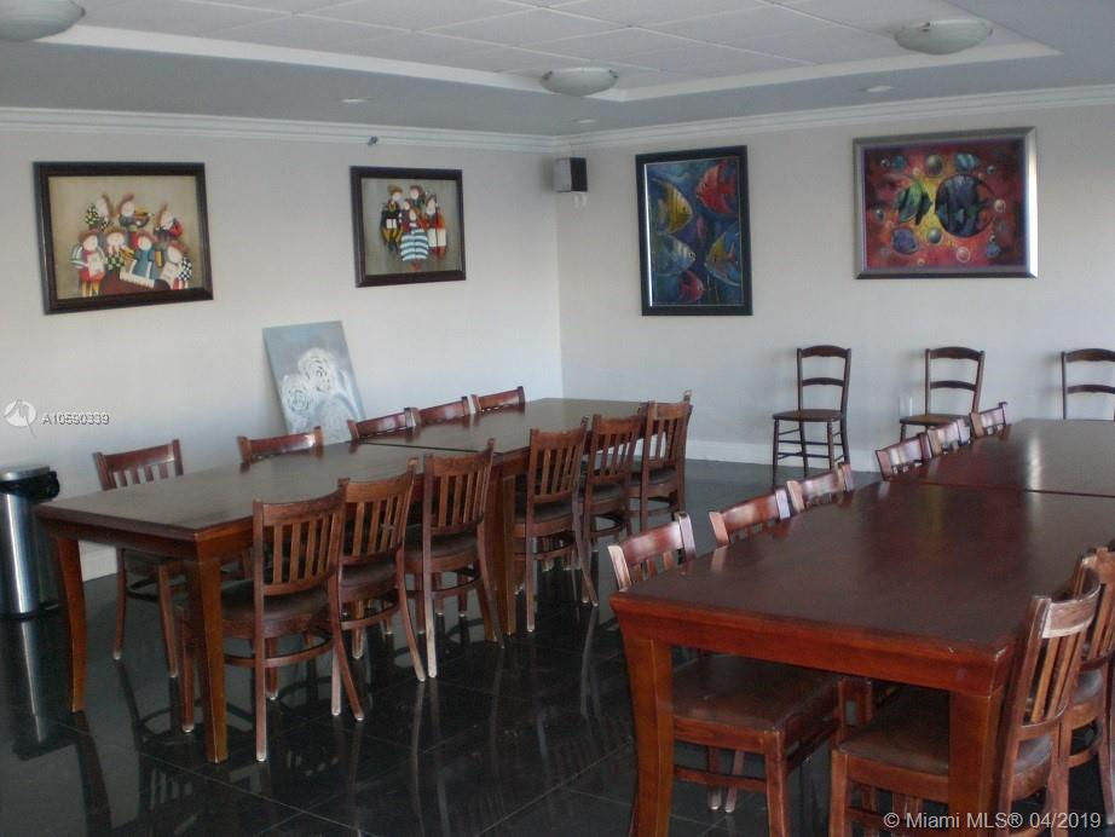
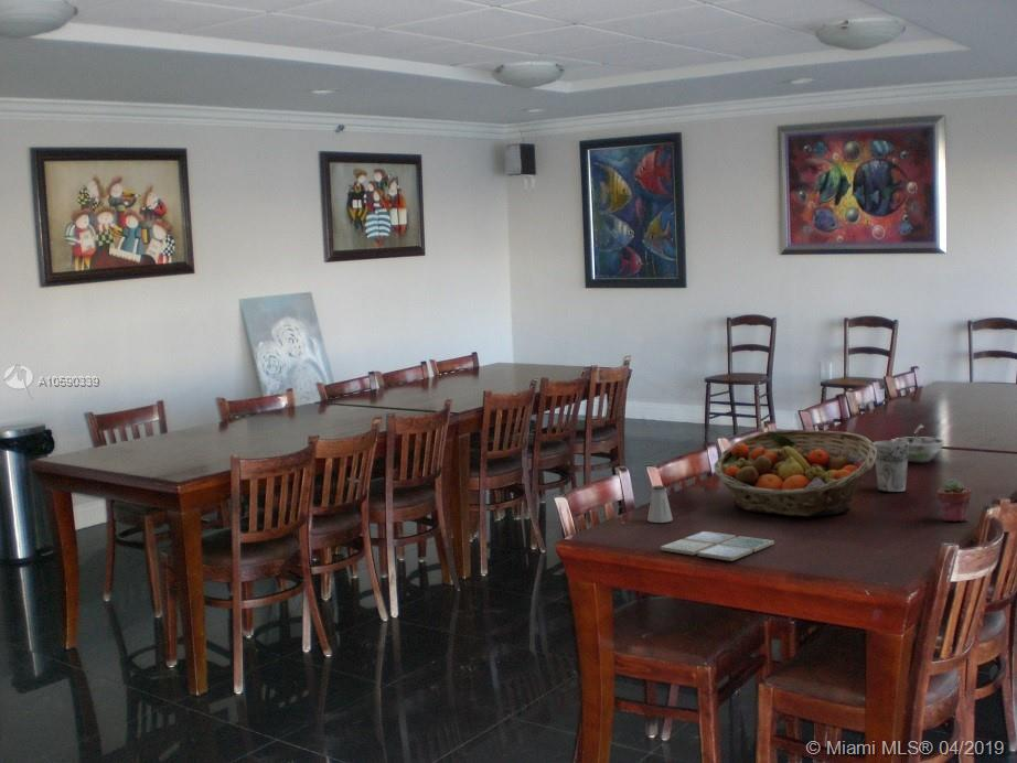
+ bowl [878,423,948,463]
+ drink coaster [660,530,775,562]
+ potted succulent [936,477,973,523]
+ cup [873,440,909,493]
+ saltshaker [646,484,674,524]
+ fruit basket [713,429,877,517]
